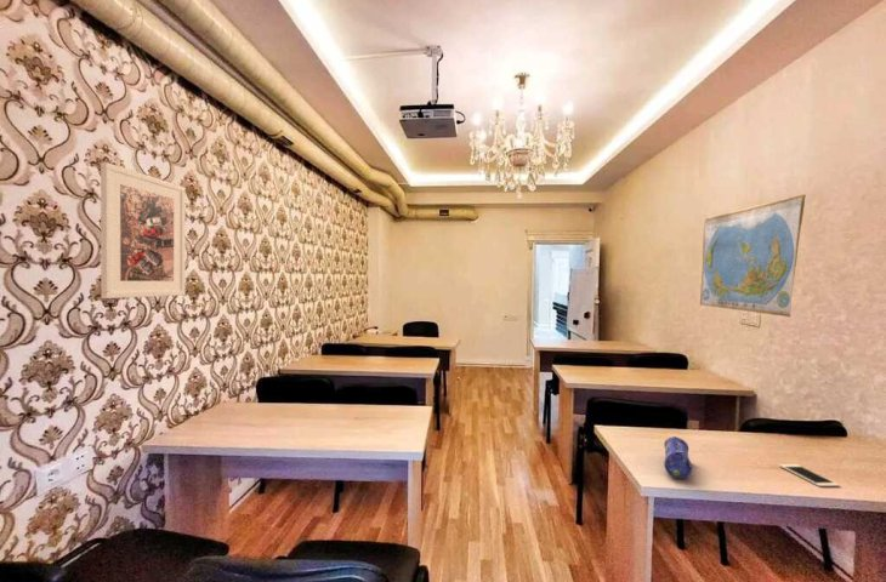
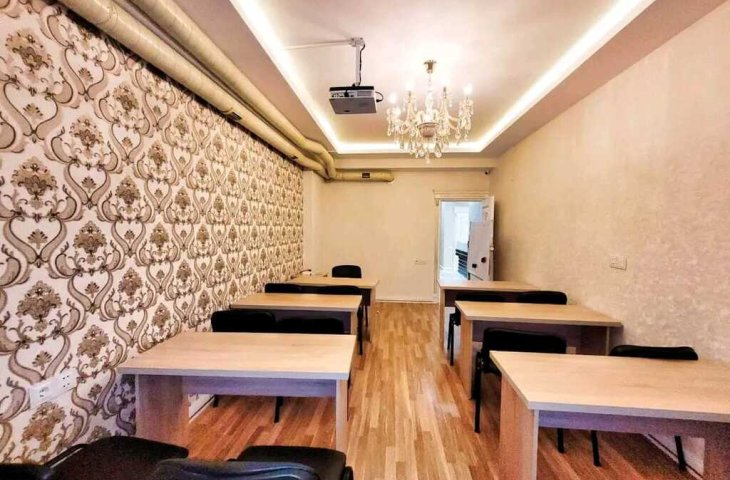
- world map [699,193,807,318]
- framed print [100,161,187,299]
- pencil case [663,435,693,480]
- cell phone [778,463,841,487]
